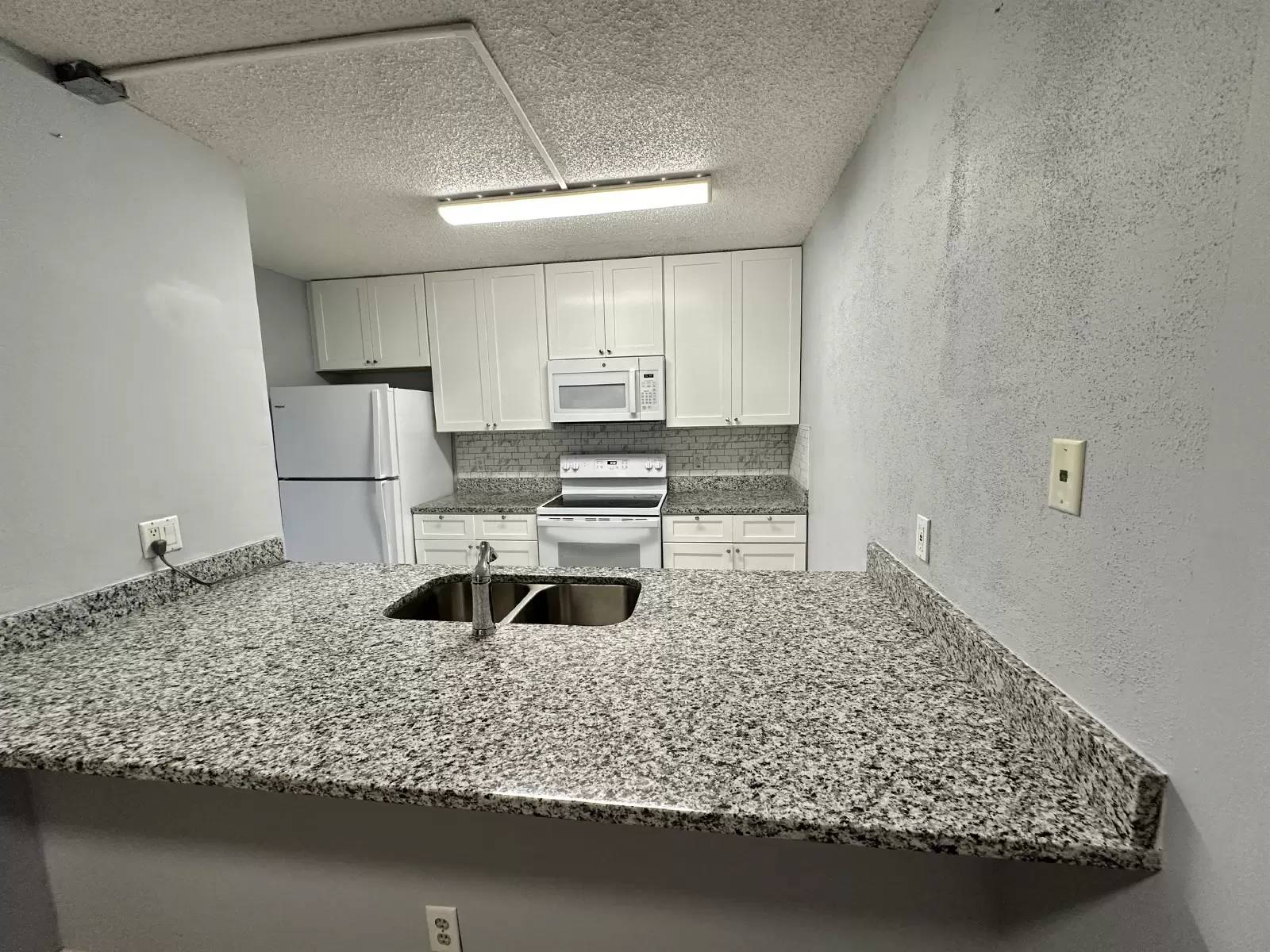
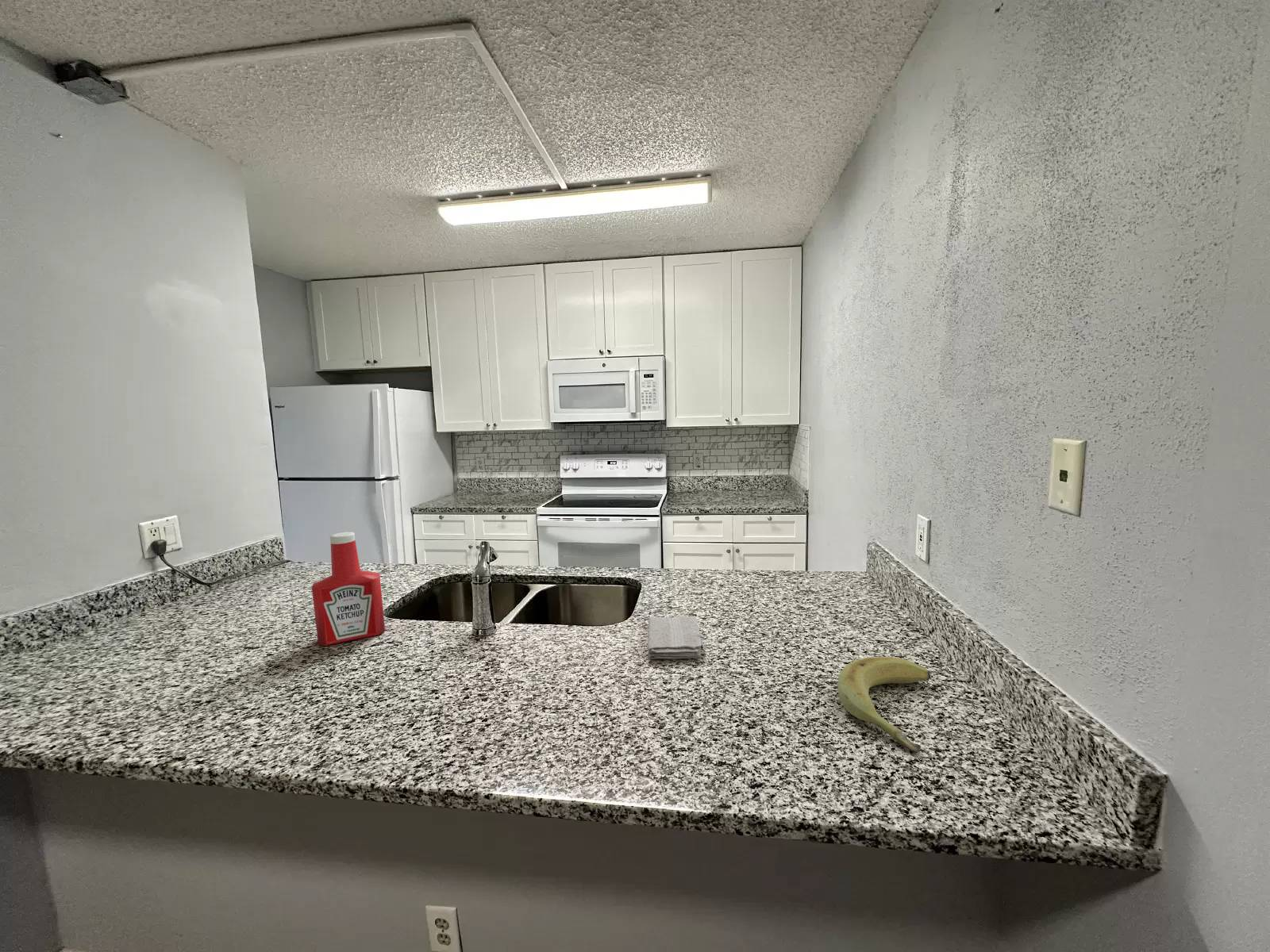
+ banana [837,656,931,754]
+ soap bottle [311,532,386,647]
+ washcloth [647,616,702,660]
